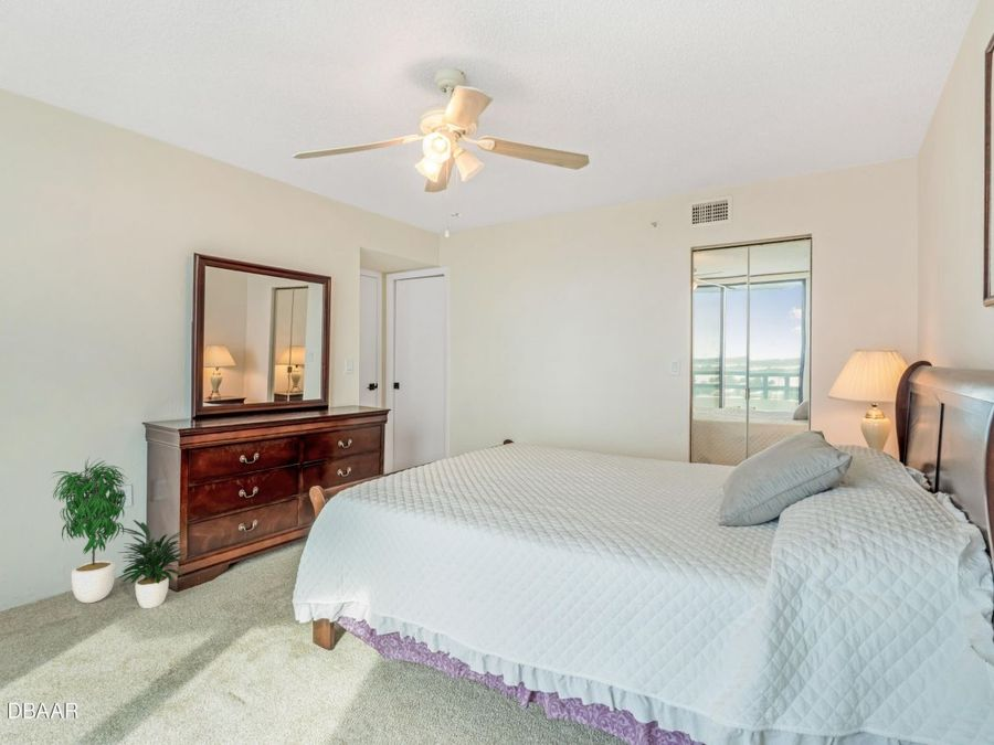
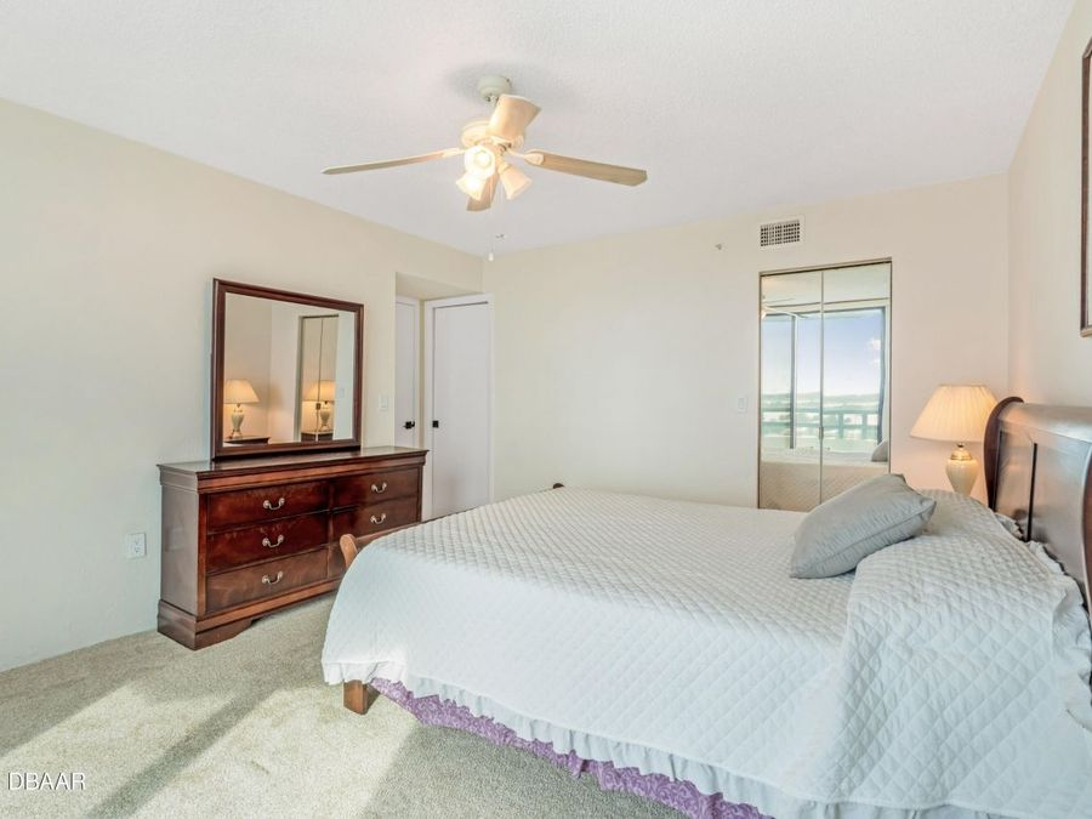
- potted plant [50,456,188,609]
